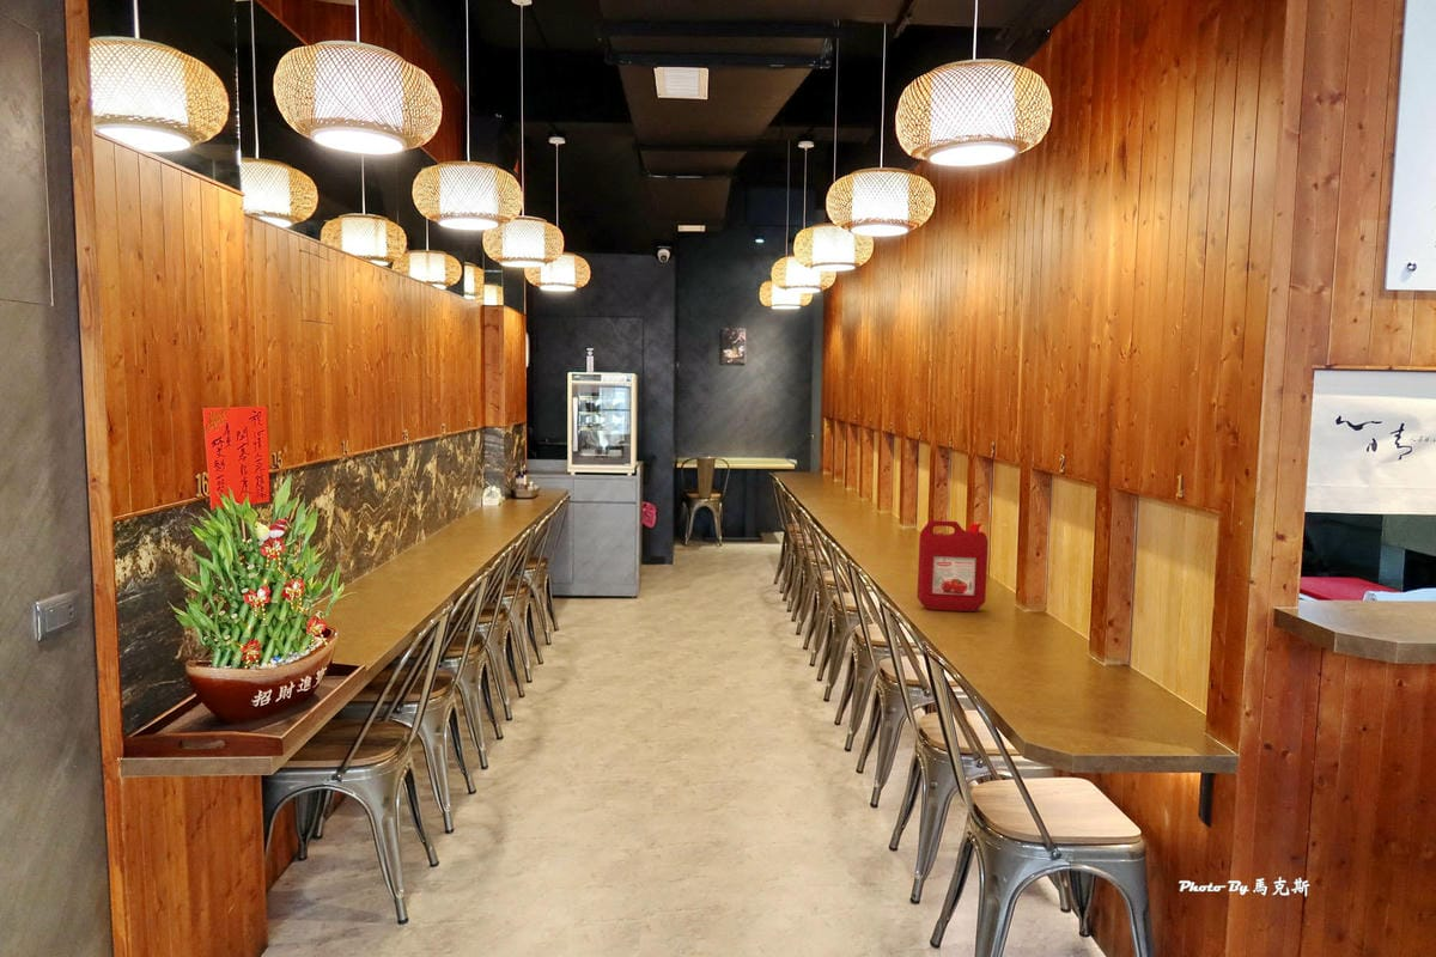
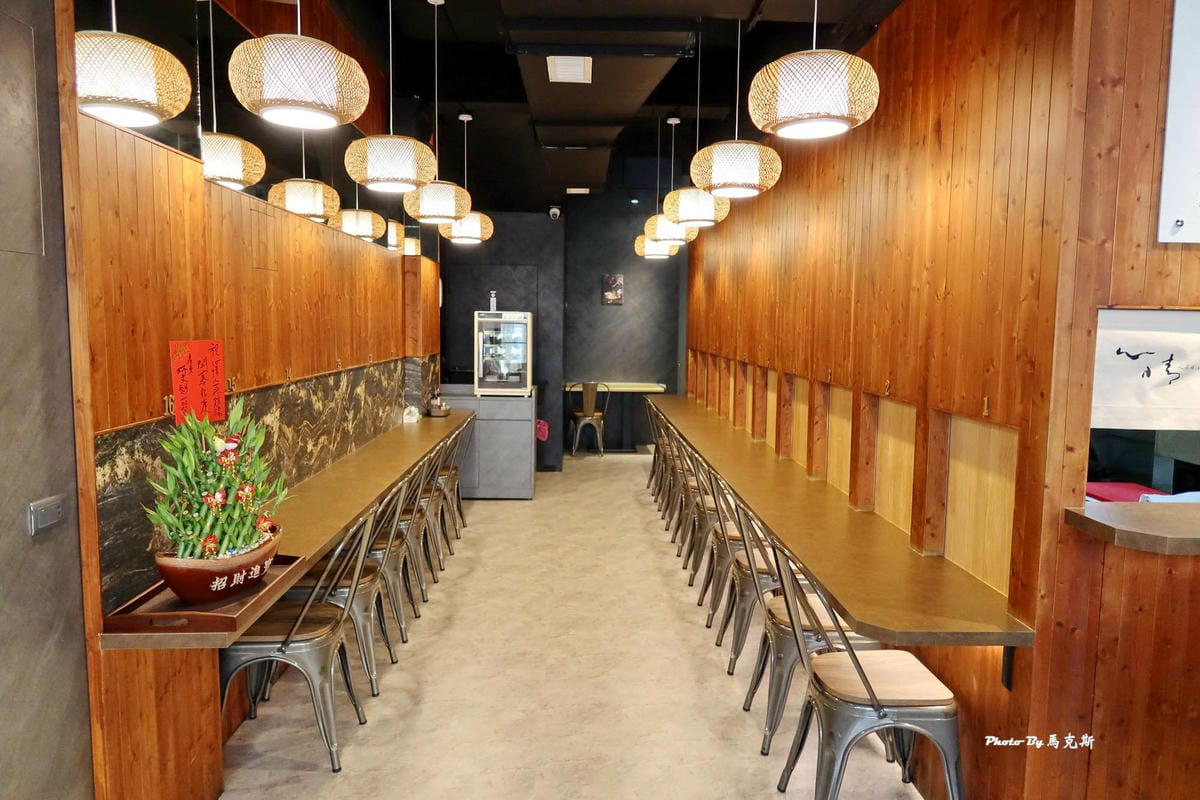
- ketchup jug [917,519,988,612]
